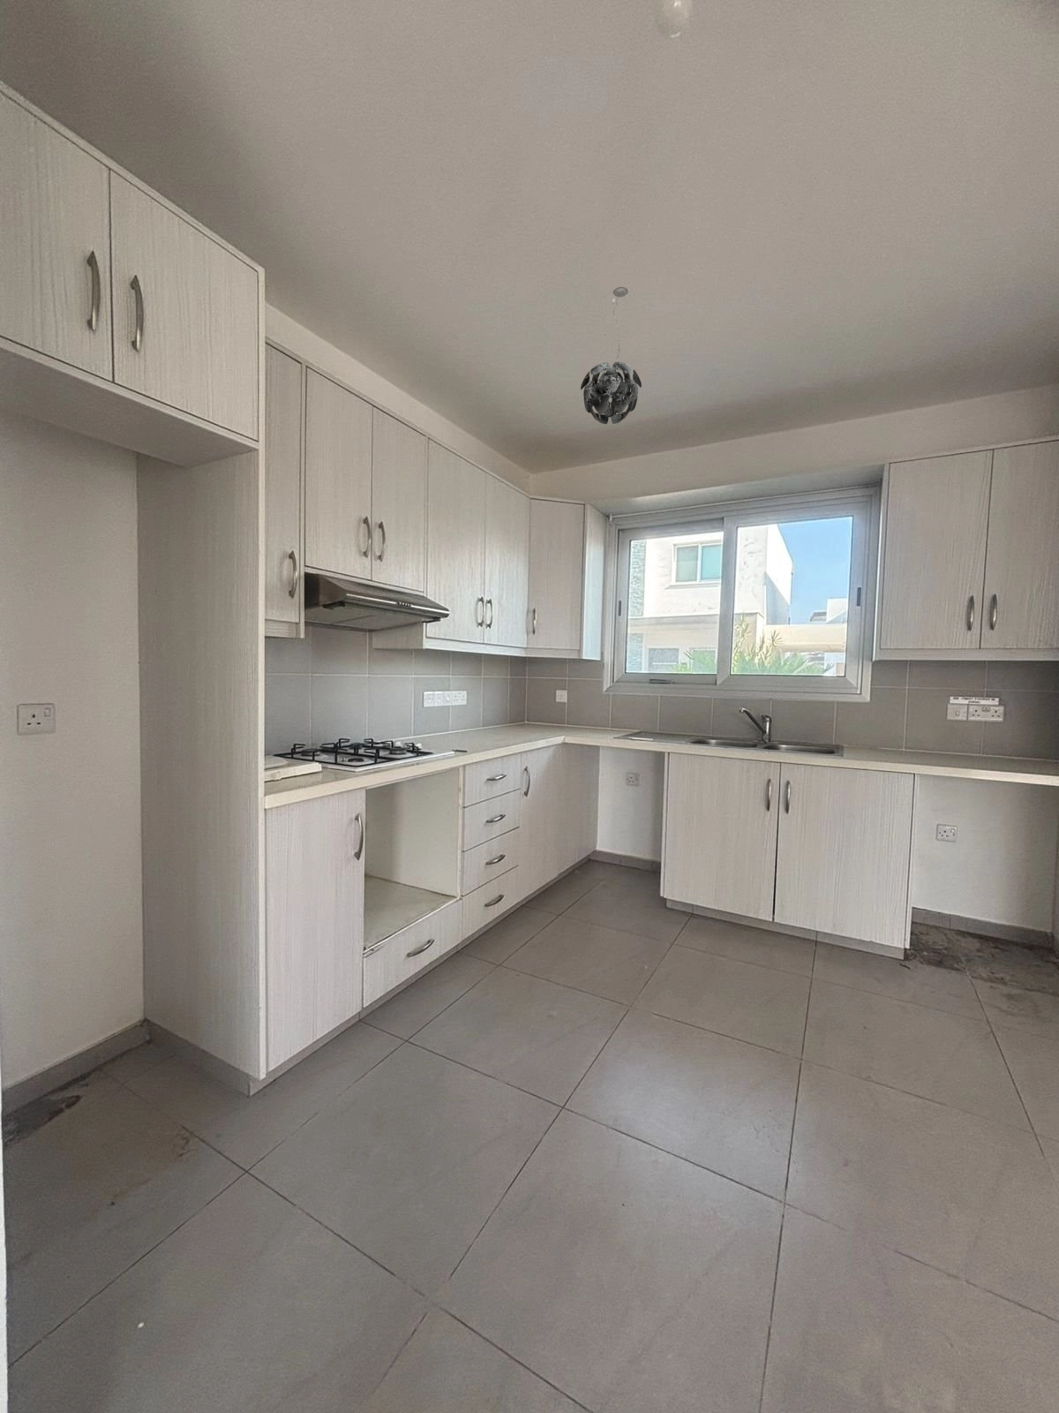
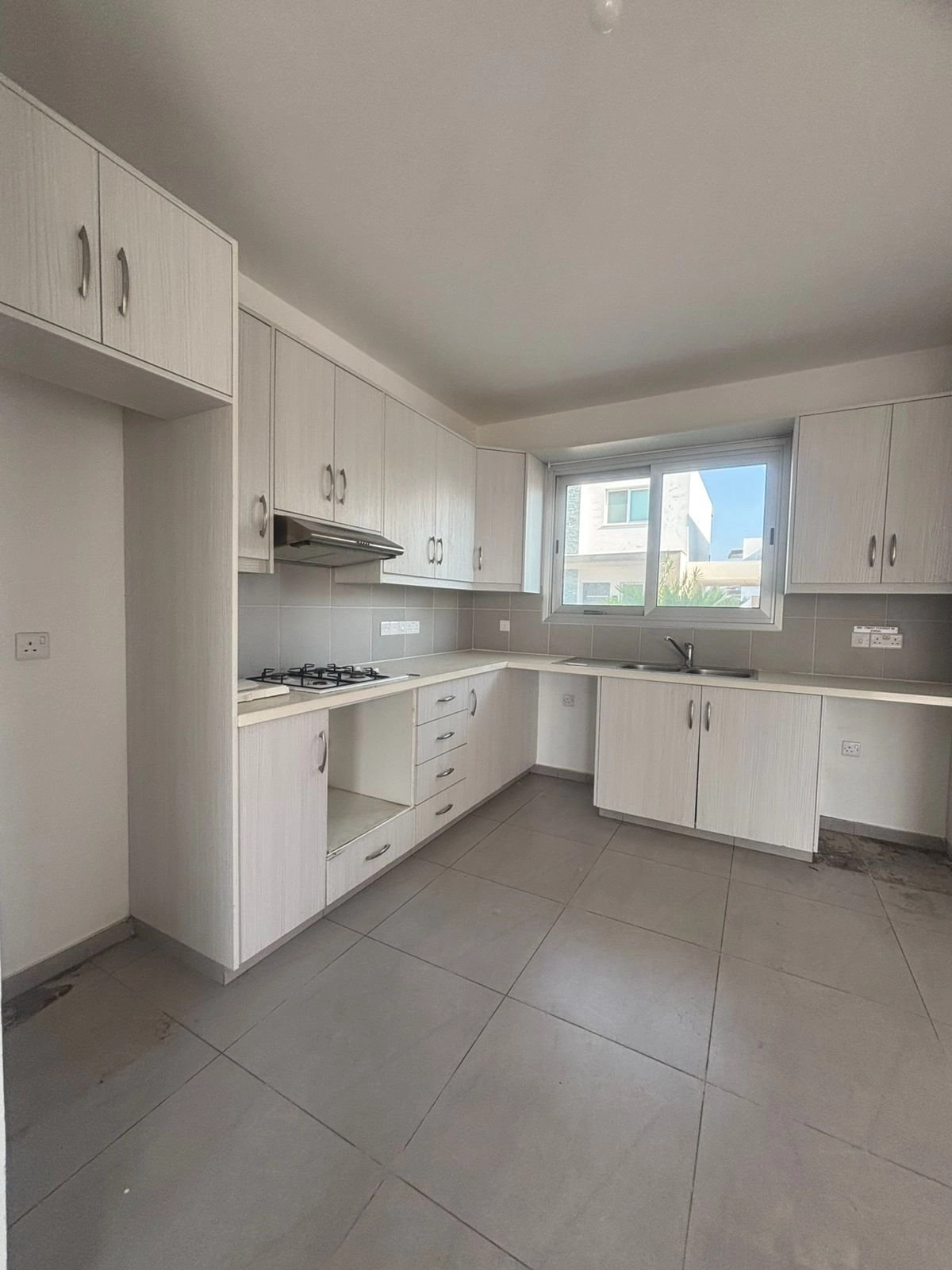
- pendant light [580,286,643,425]
